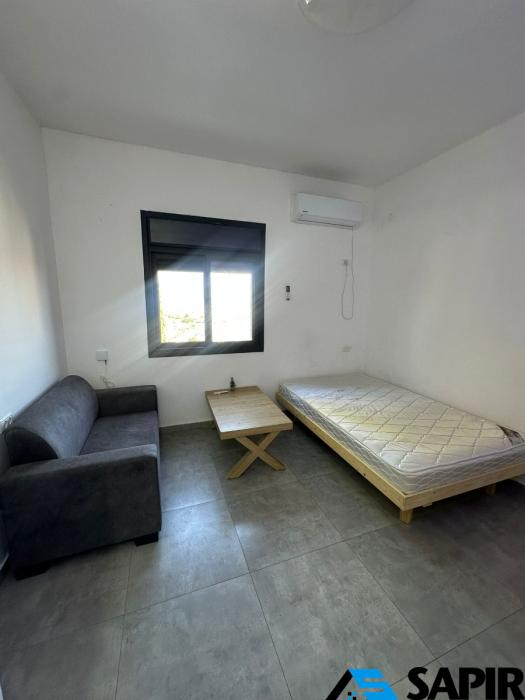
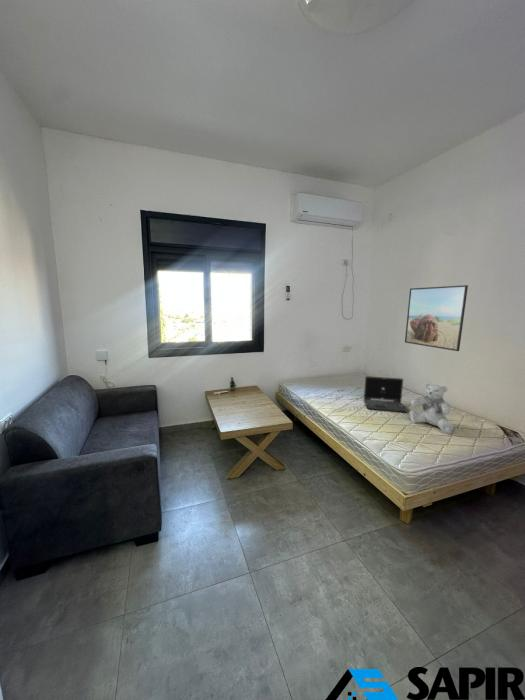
+ teddy bear [408,382,454,435]
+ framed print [404,284,469,352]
+ laptop [363,375,409,414]
